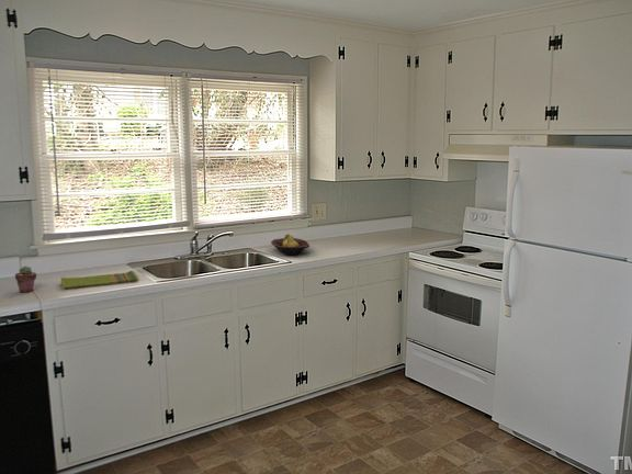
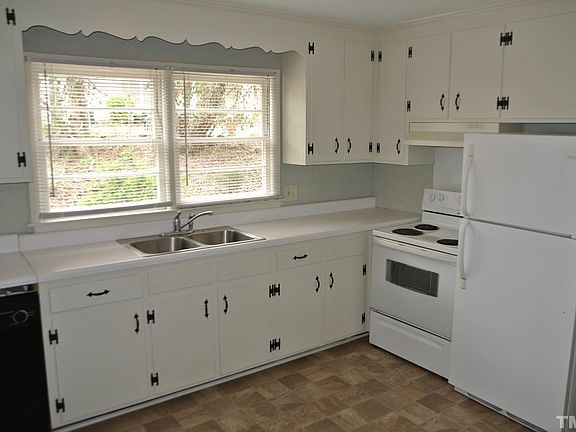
- dish towel [60,270,139,290]
- fruit bowl [270,233,311,257]
- potted succulent [14,266,37,293]
